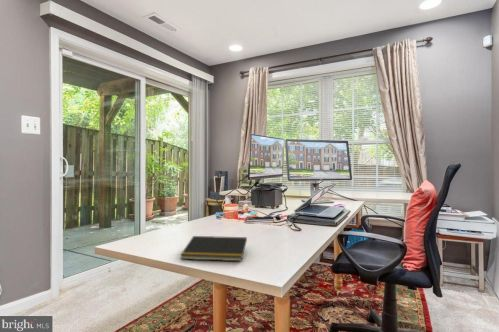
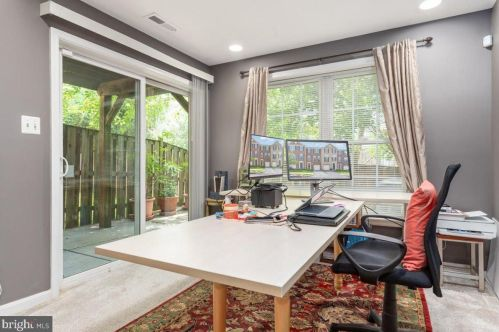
- notepad [179,235,248,262]
